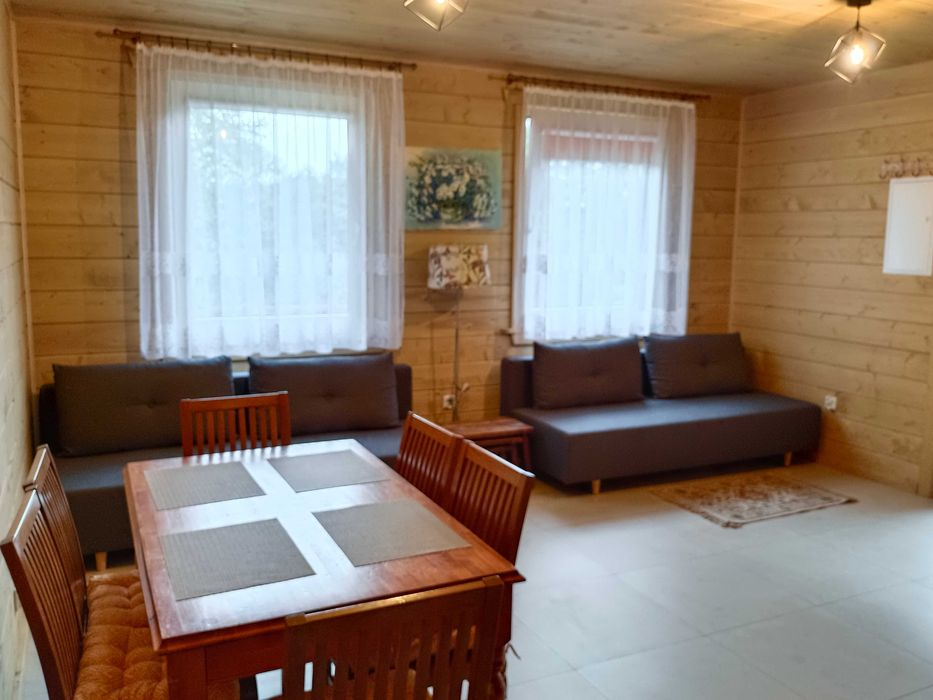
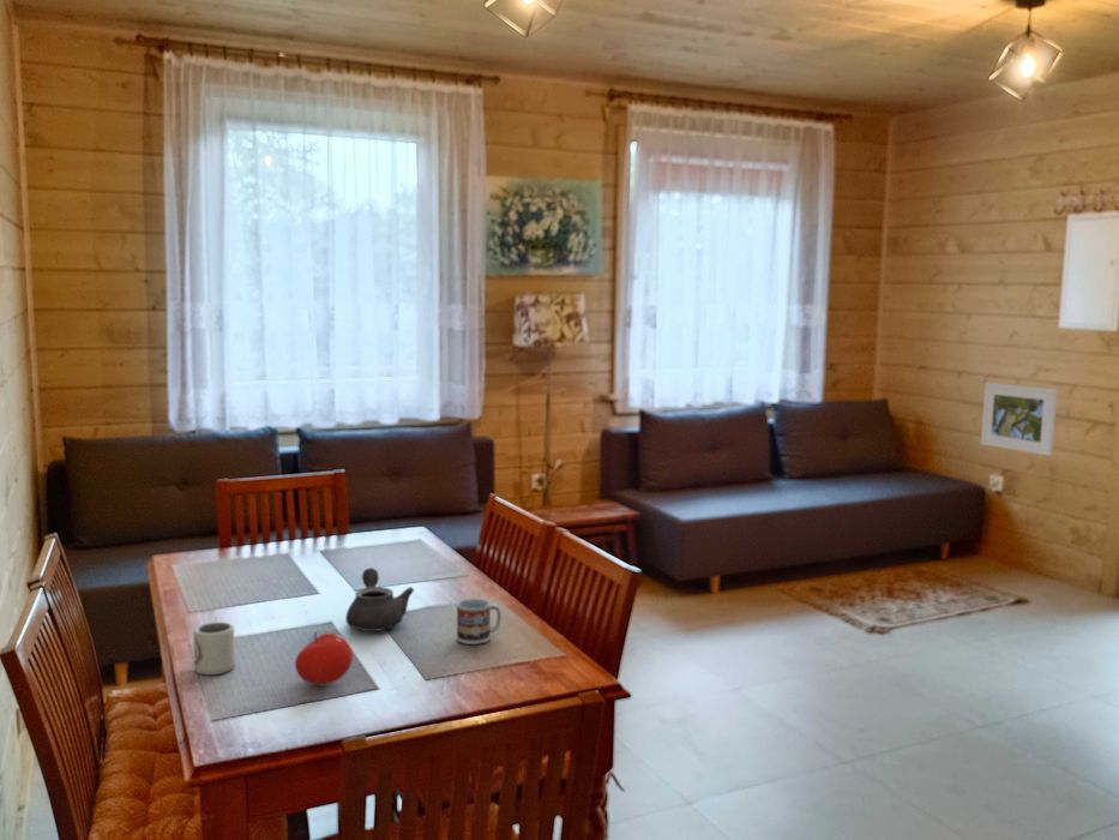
+ cup [456,598,503,646]
+ cup [192,620,236,676]
+ fruit [294,630,354,686]
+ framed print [980,382,1059,457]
+ teapot [344,566,415,632]
